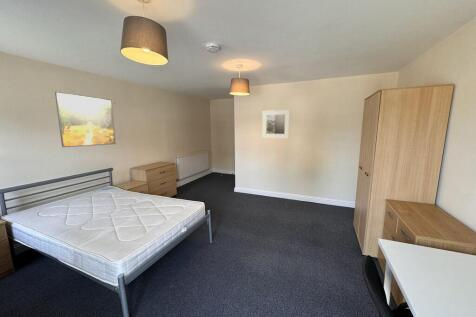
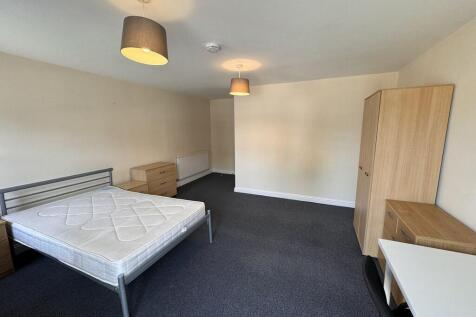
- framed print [261,109,291,139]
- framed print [54,91,117,148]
